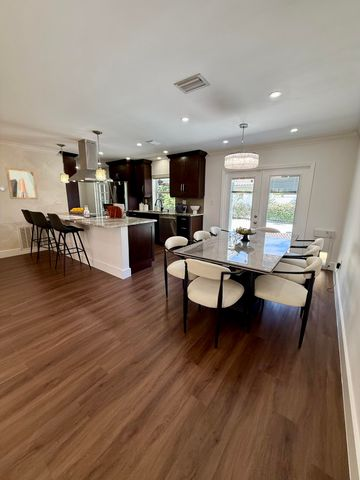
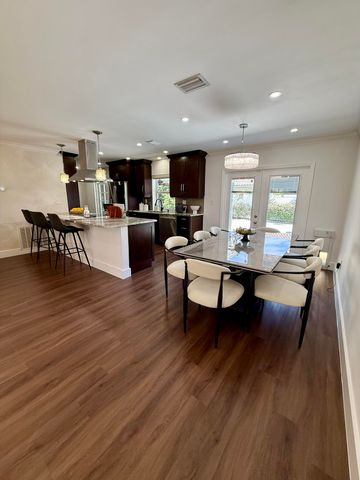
- wall art [5,167,39,200]
